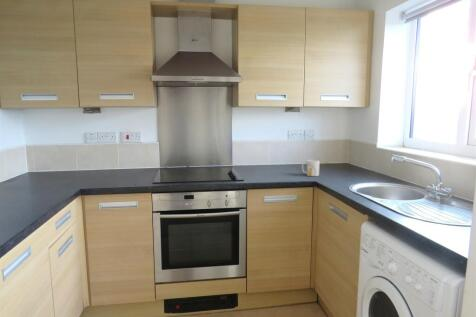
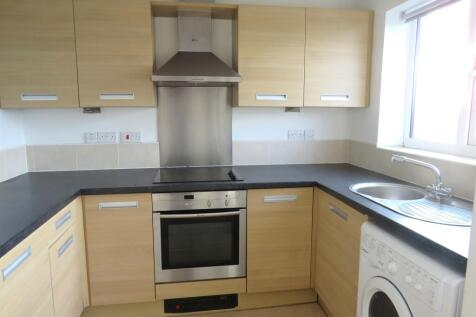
- mug [301,159,321,177]
